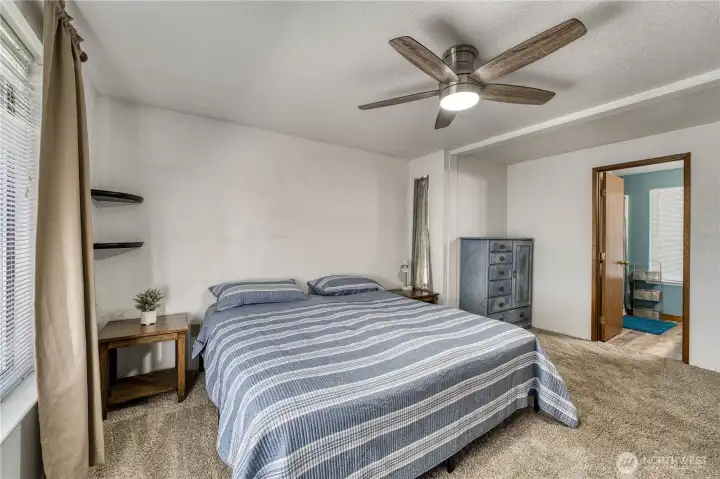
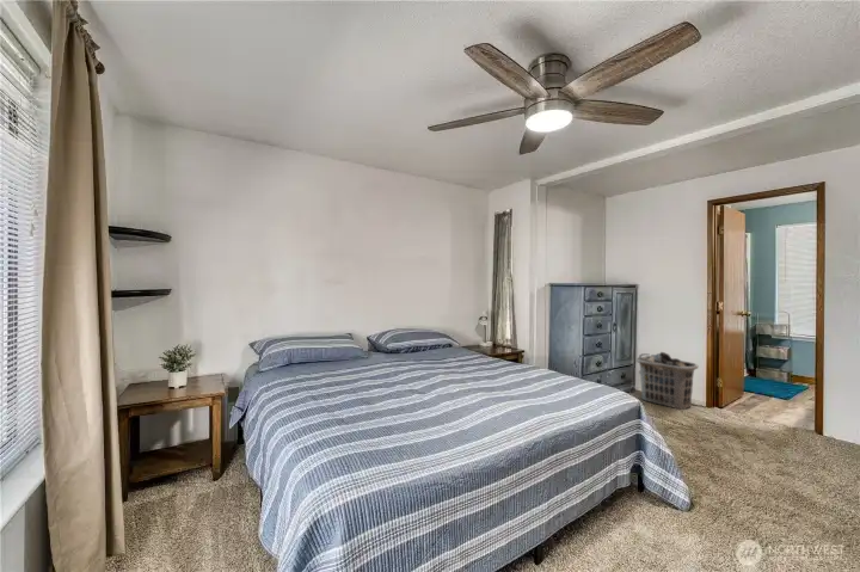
+ clothes hamper [635,351,700,411]
